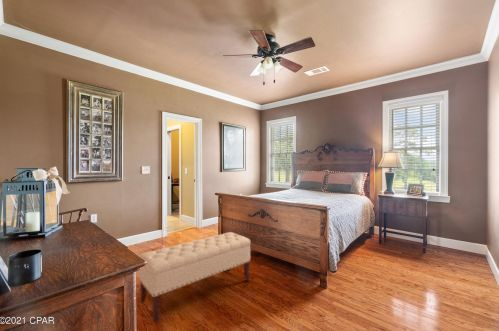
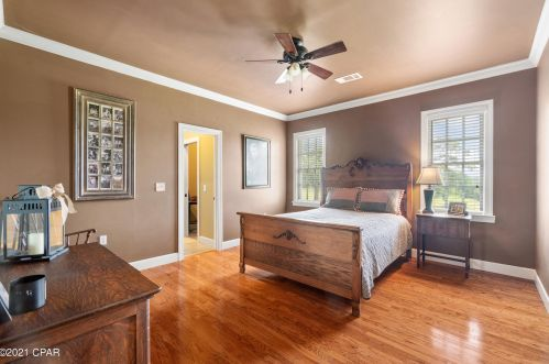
- bench [137,231,252,324]
